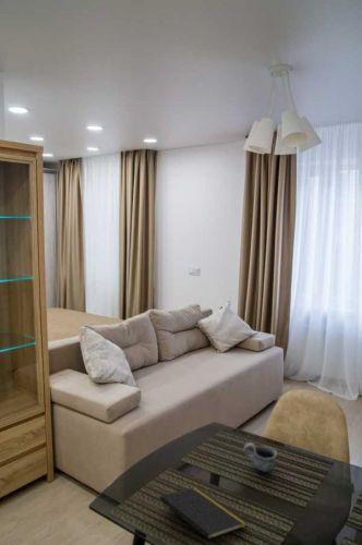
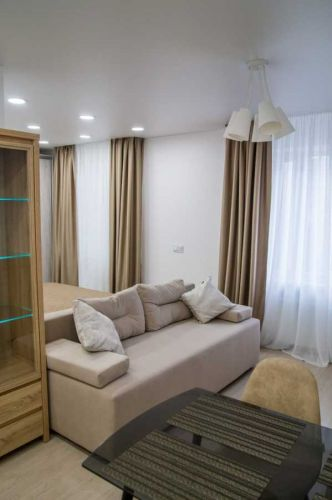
- notepad [159,486,249,545]
- mug [243,441,278,473]
